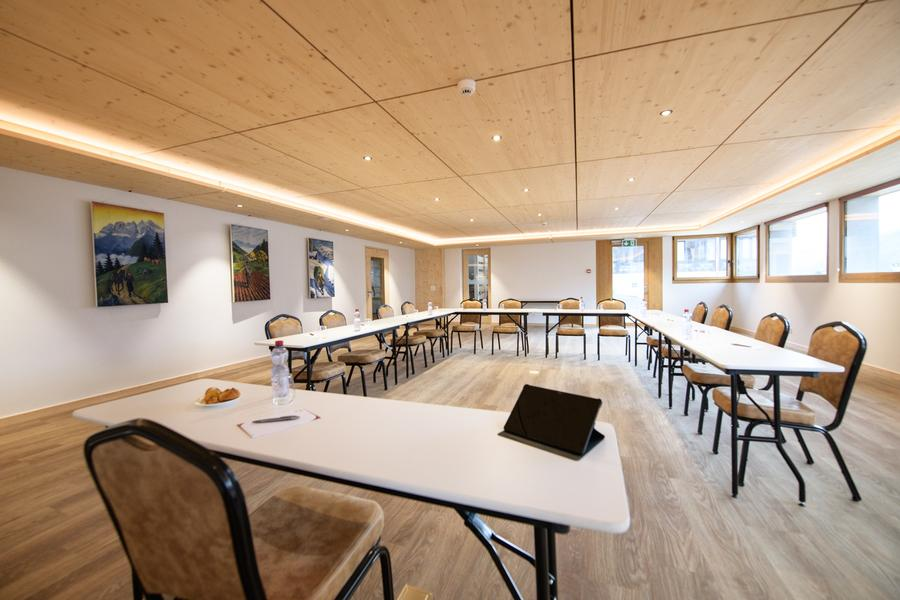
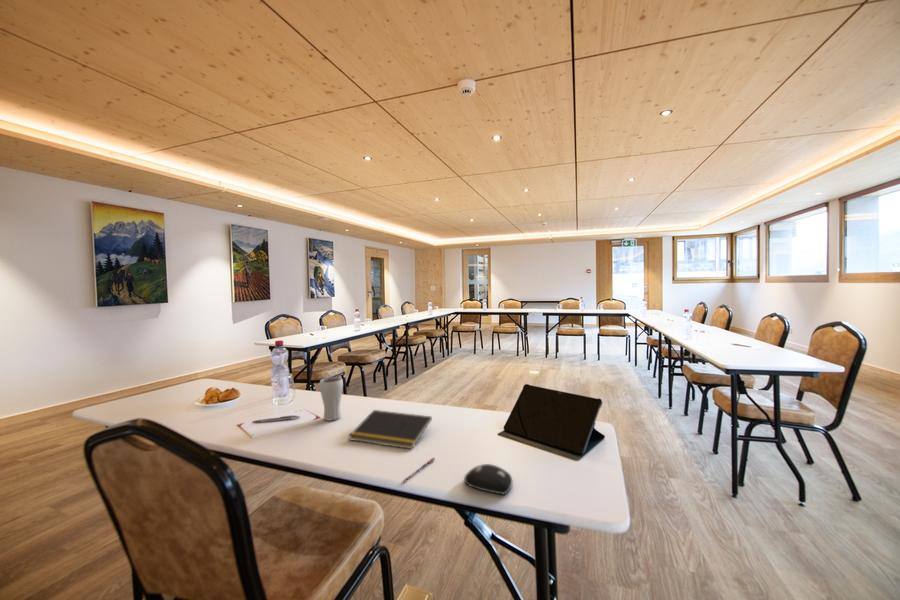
+ drinking glass [319,376,344,421]
+ computer mouse [463,463,513,495]
+ notepad [347,409,433,450]
+ pen [401,457,436,484]
